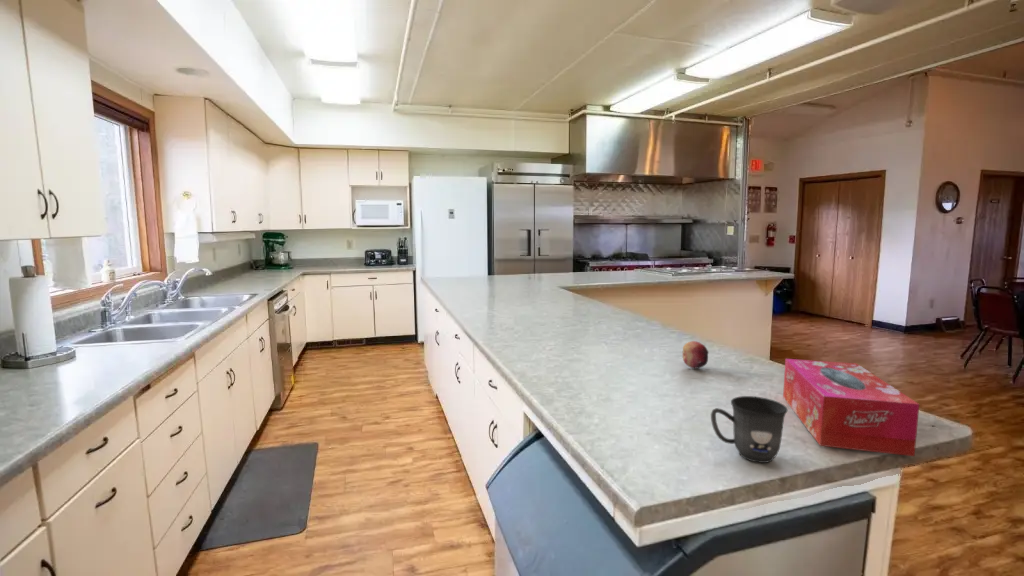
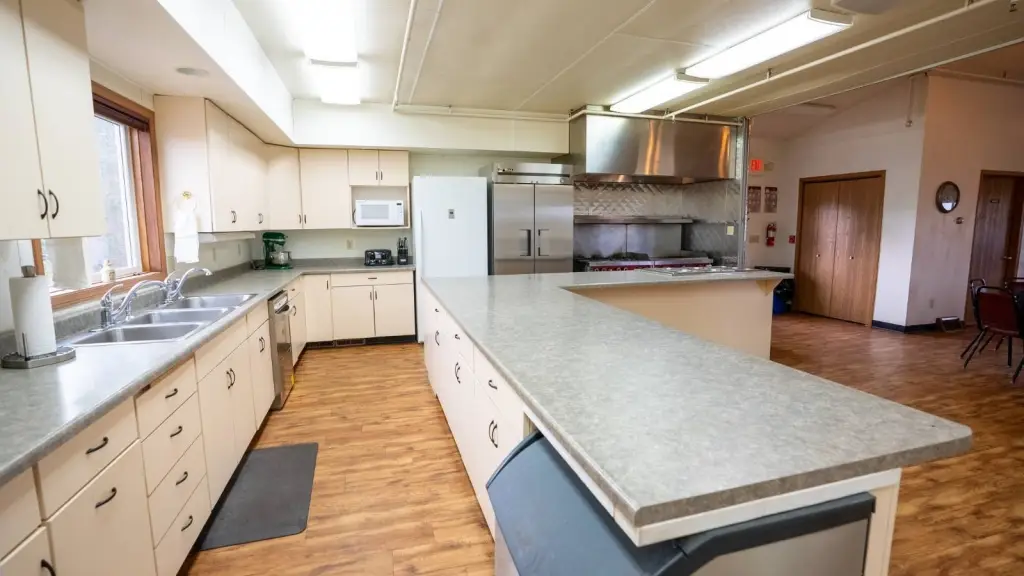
- tissue box [782,358,920,457]
- mug [710,395,788,464]
- fruit [681,340,710,370]
